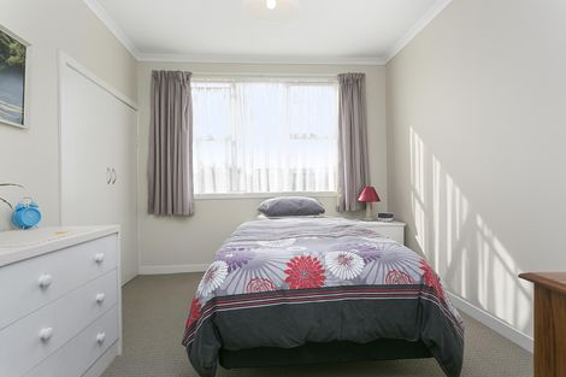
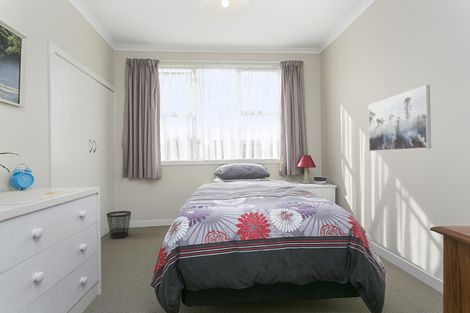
+ wastebasket [106,210,132,239]
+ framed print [368,84,432,152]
